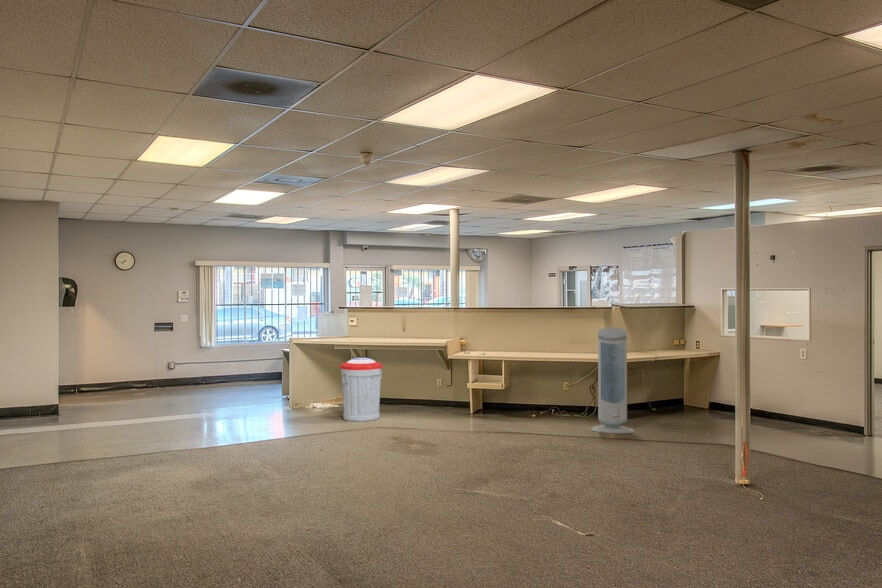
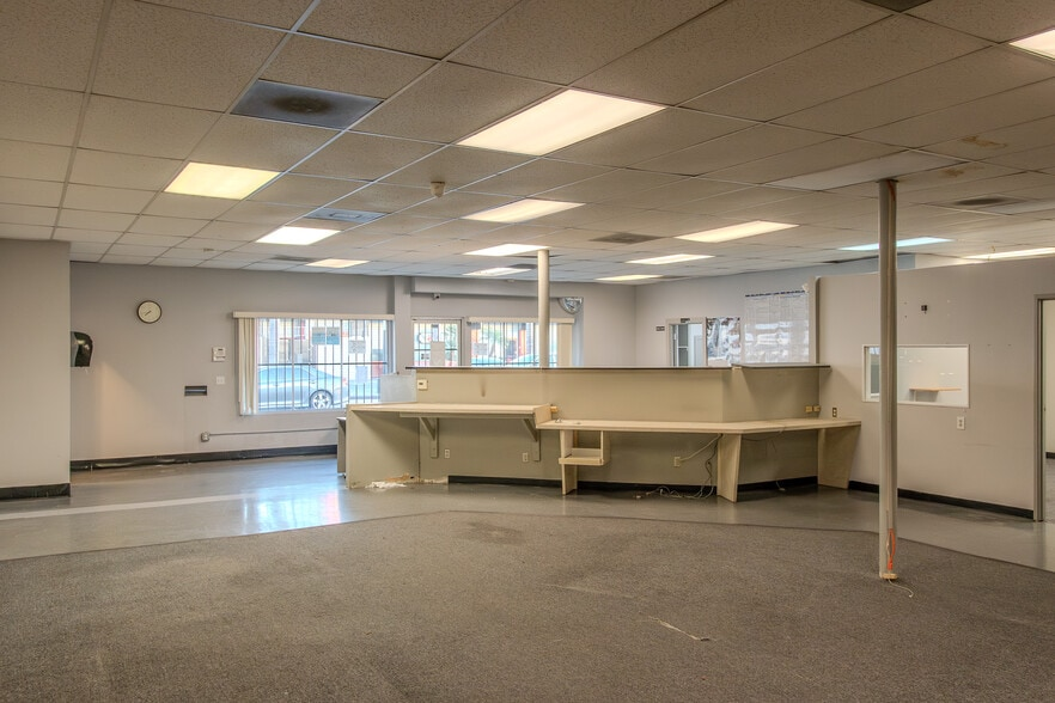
- trash can [338,357,384,423]
- air purifier [590,327,635,434]
